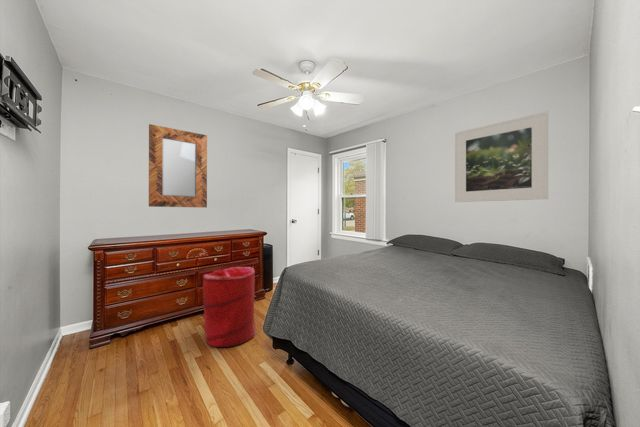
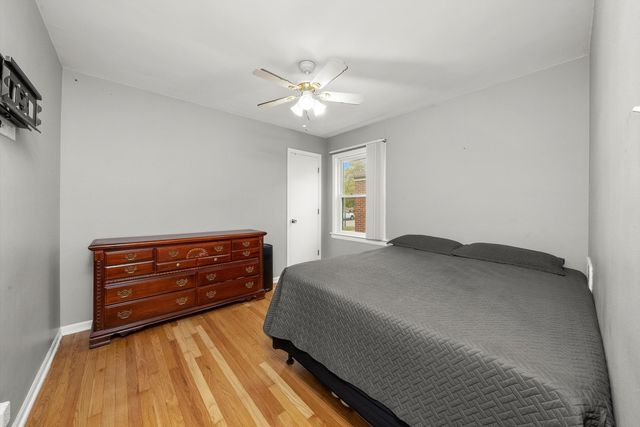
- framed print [454,111,549,203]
- laundry hamper [202,266,257,348]
- home mirror [148,123,208,209]
